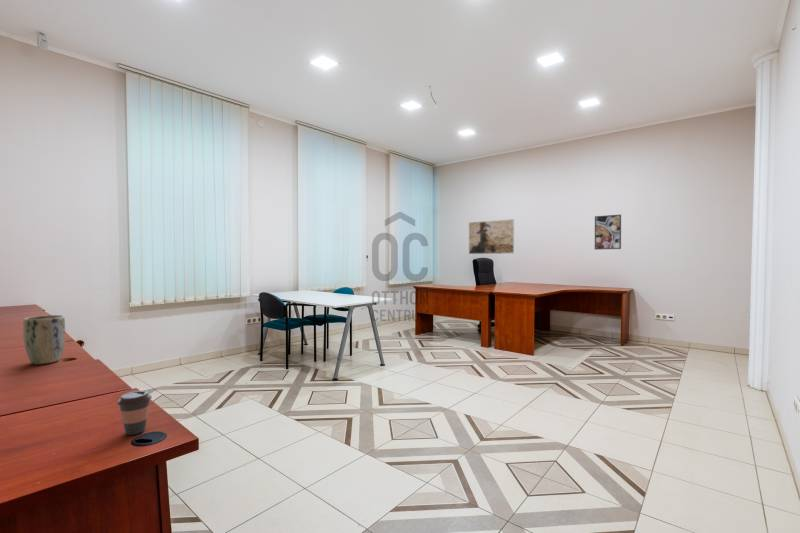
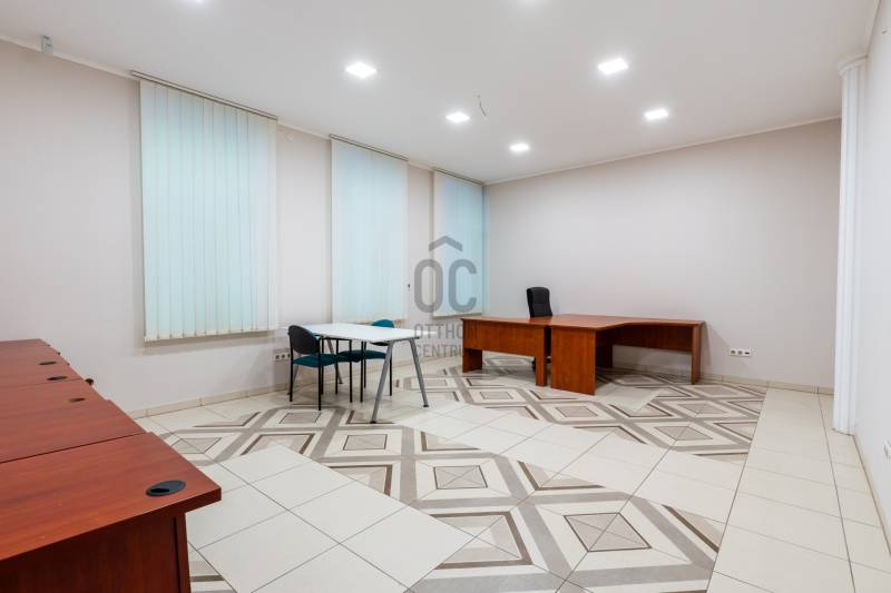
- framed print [594,214,622,250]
- plant pot [22,314,66,365]
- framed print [468,218,515,255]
- coffee cup [116,390,153,436]
